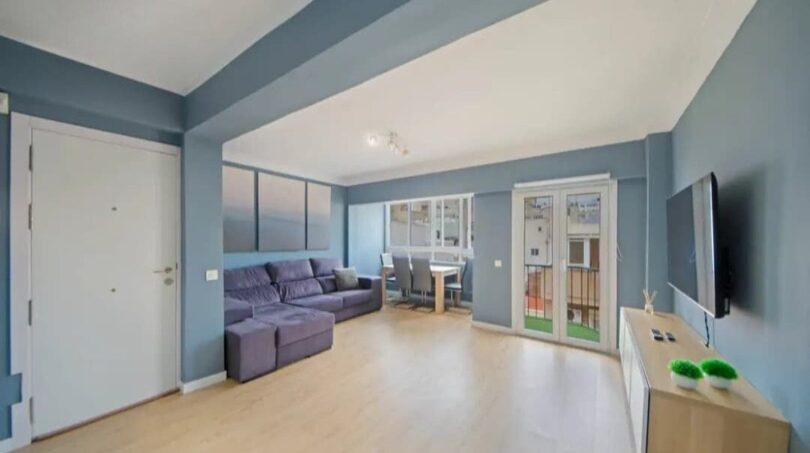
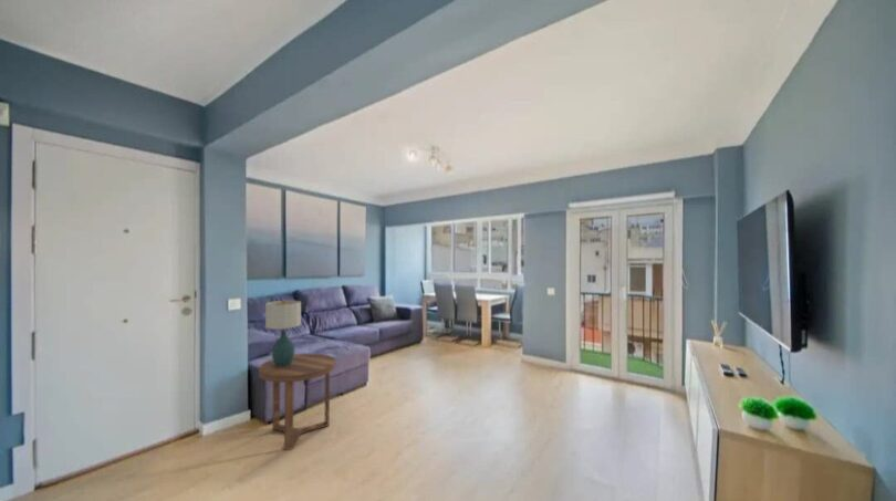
+ table lamp [264,299,302,367]
+ side table [258,353,336,451]
